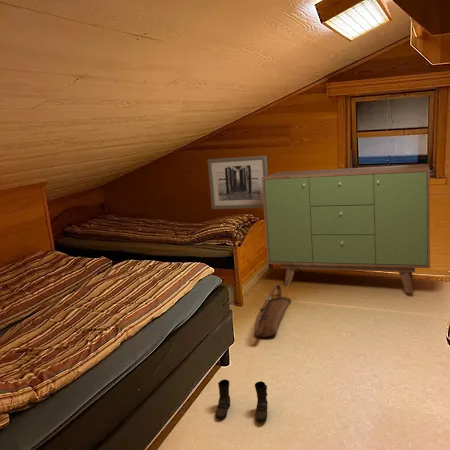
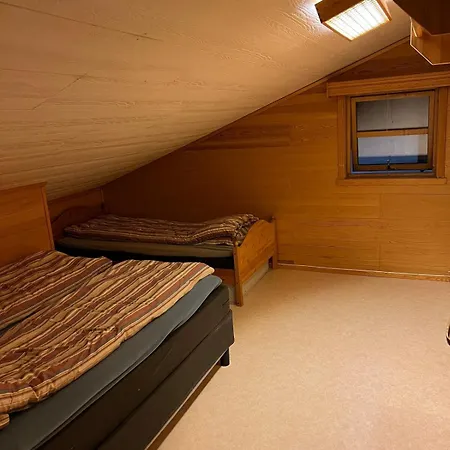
- bag [253,284,292,338]
- boots [215,378,269,423]
- sideboard [262,163,431,294]
- wall art [206,154,269,210]
